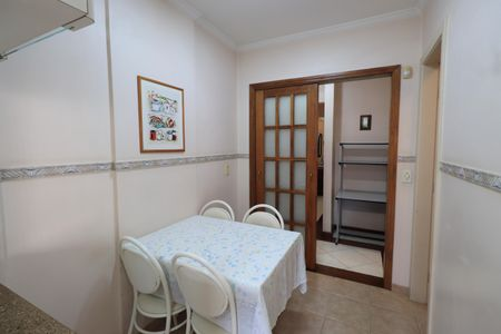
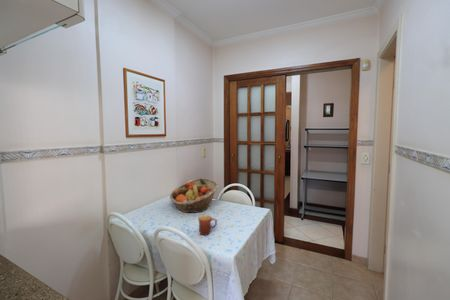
+ fruit basket [169,177,220,214]
+ mug [197,214,218,236]
